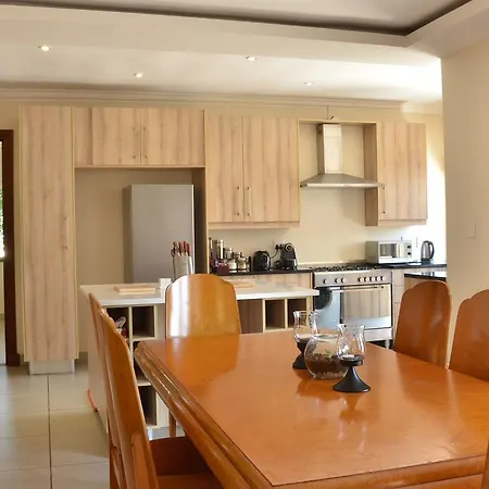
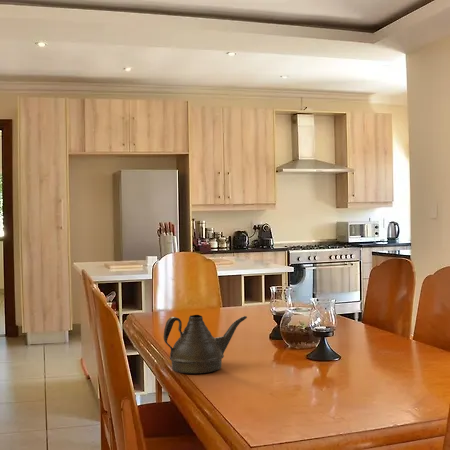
+ teapot [163,314,248,374]
